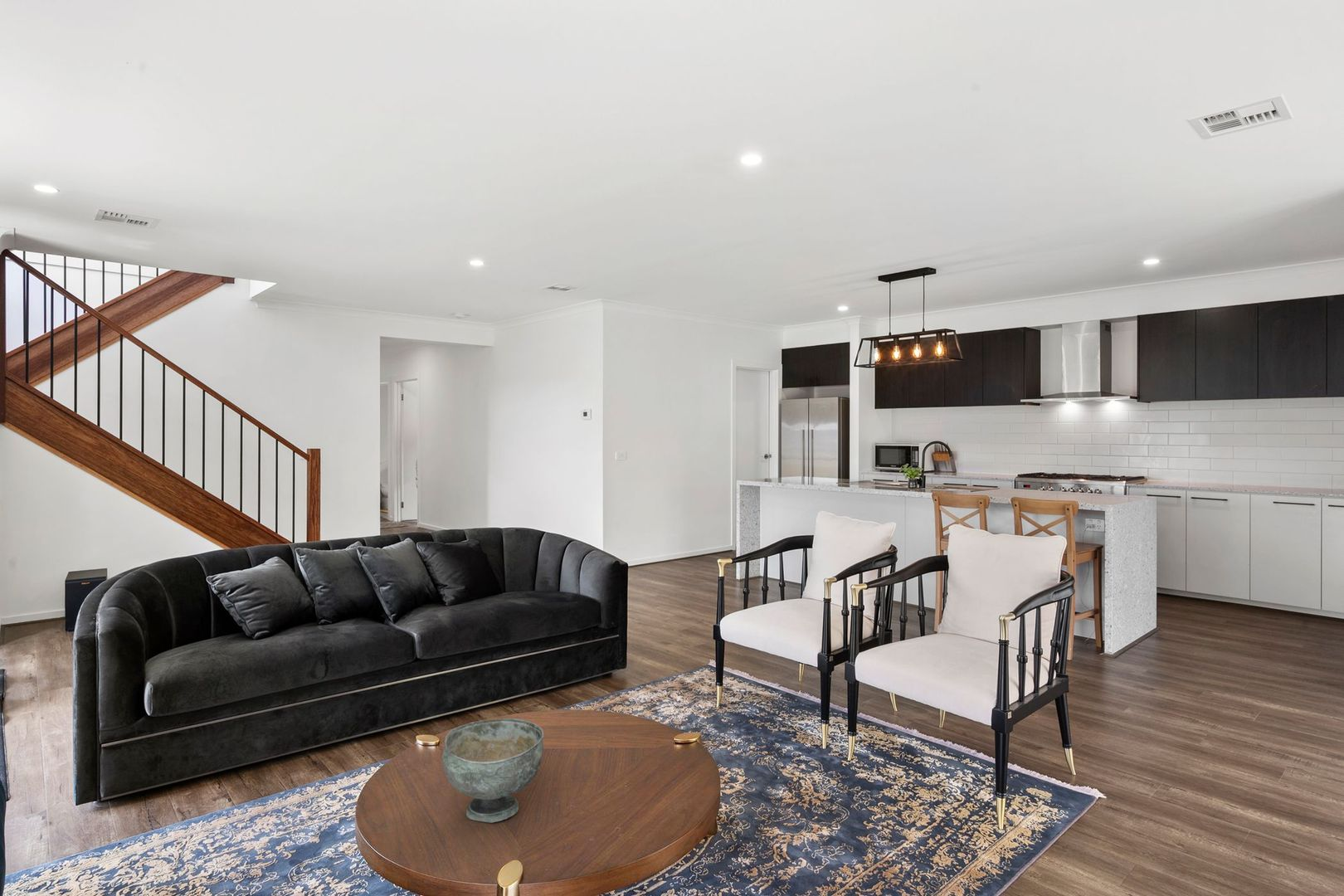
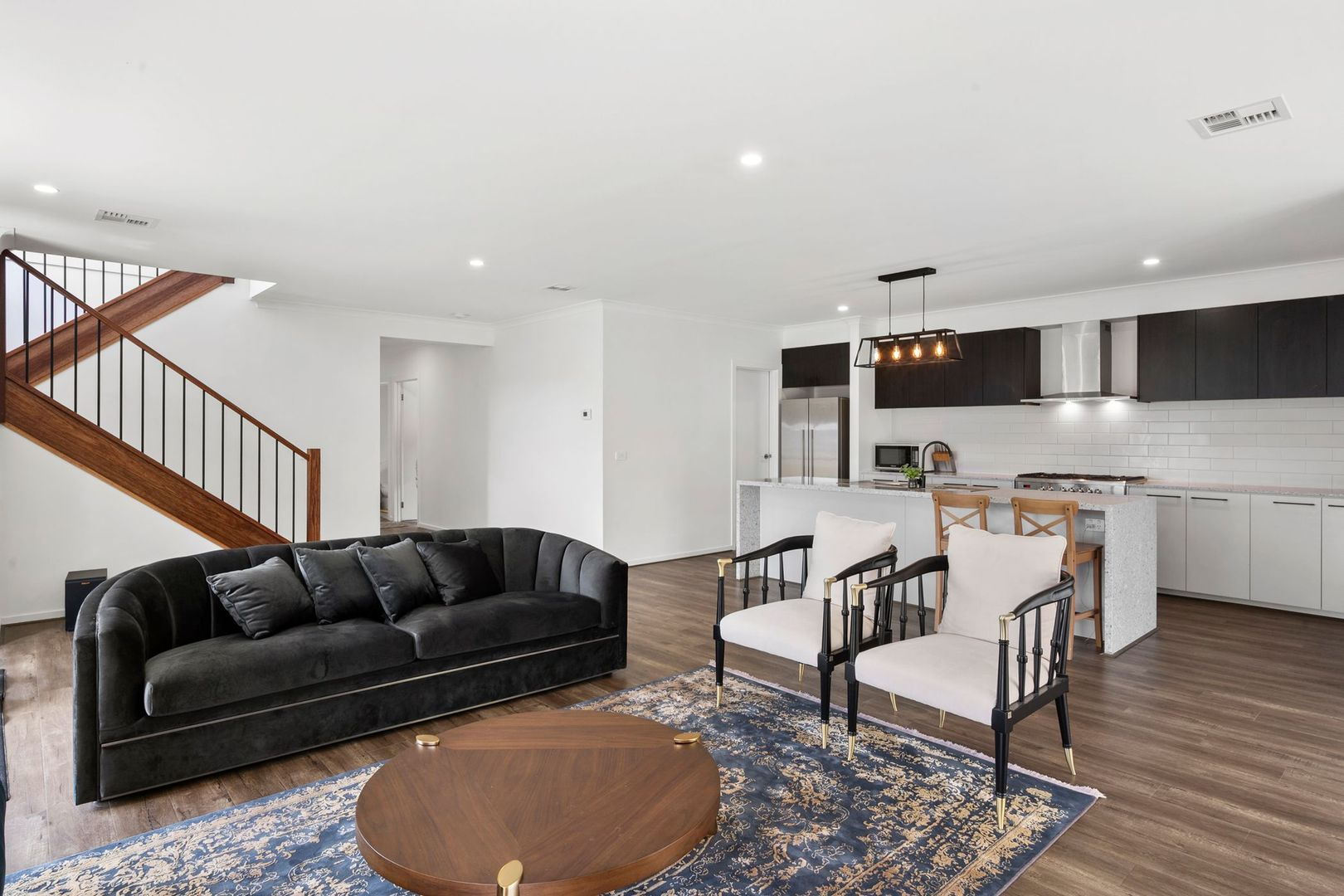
- decorative bowl [441,718,544,824]
